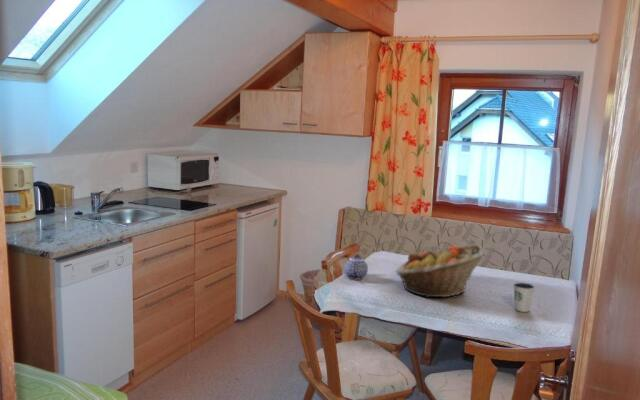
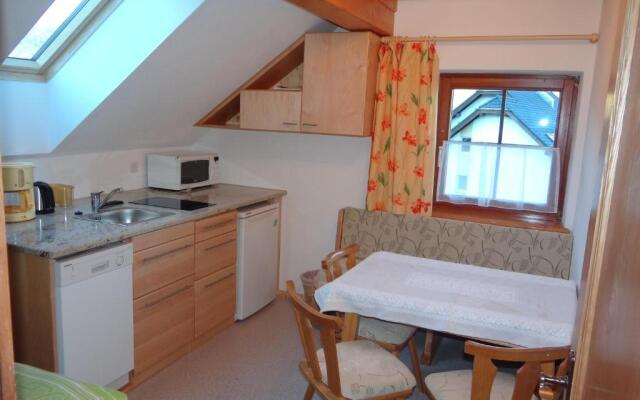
- teapot [343,253,369,281]
- fruit basket [395,244,486,298]
- dixie cup [512,281,536,313]
